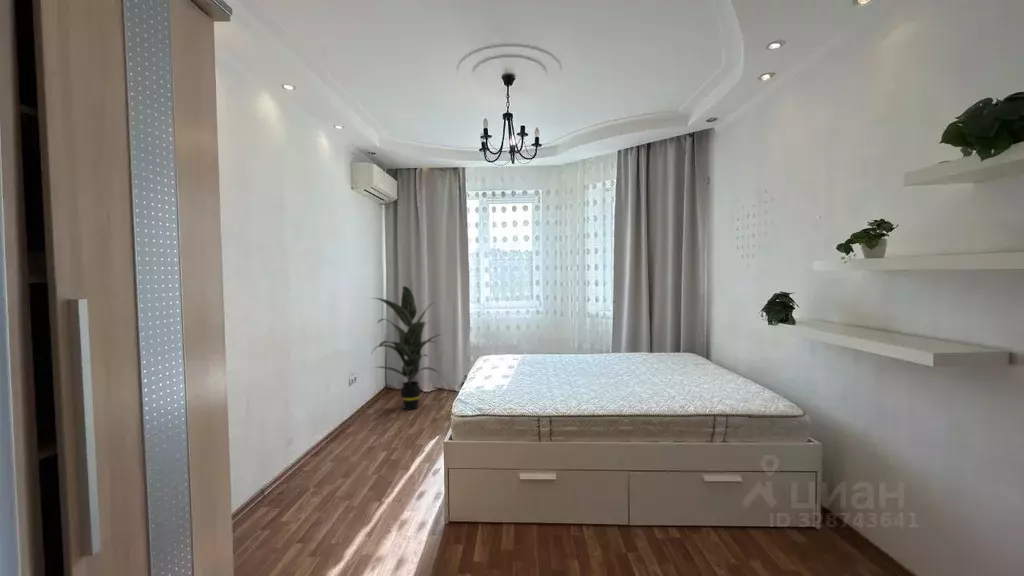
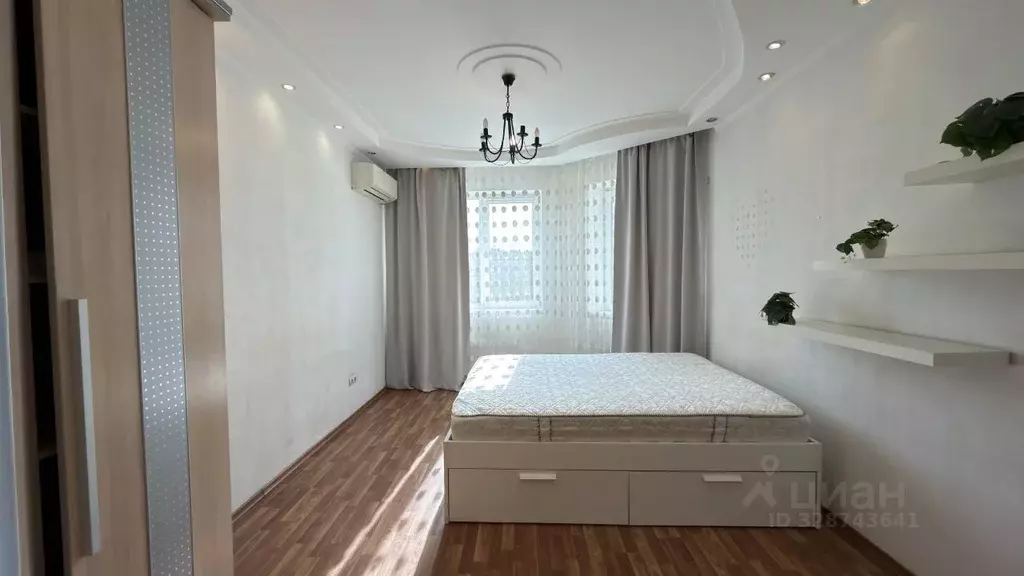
- indoor plant [369,285,444,411]
